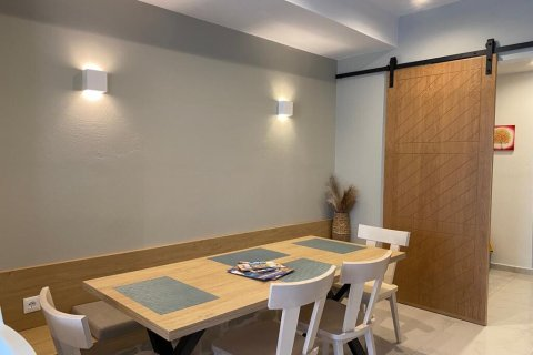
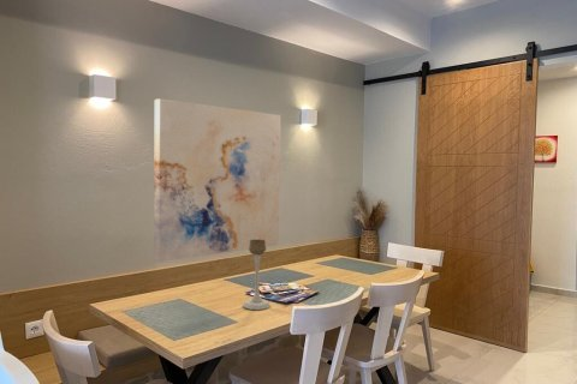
+ candle holder [242,239,272,311]
+ wall art [153,97,281,263]
